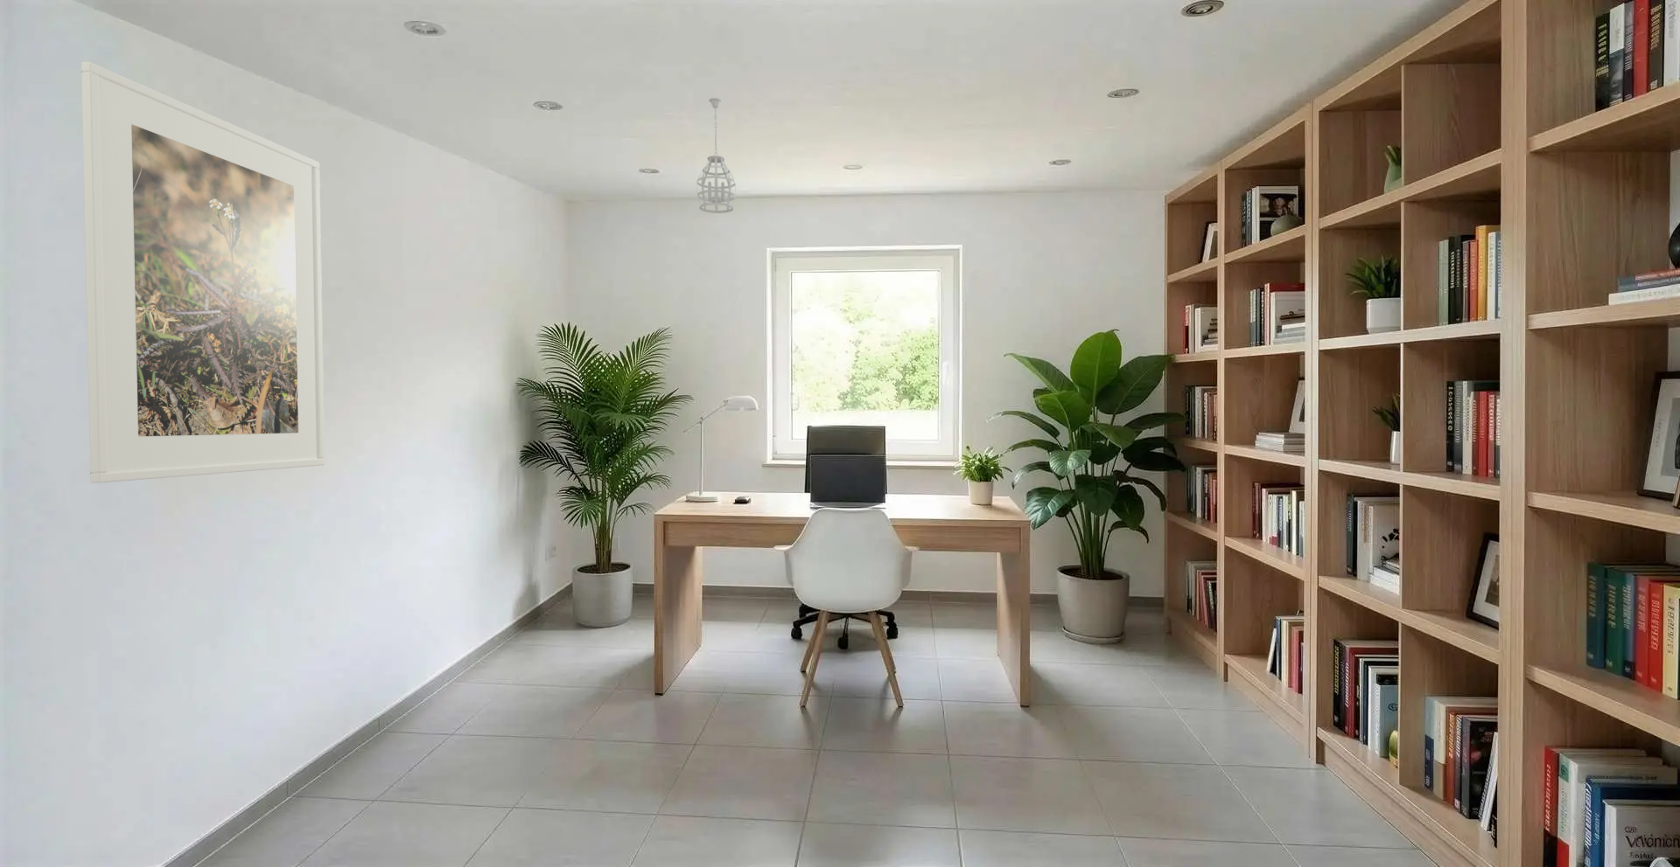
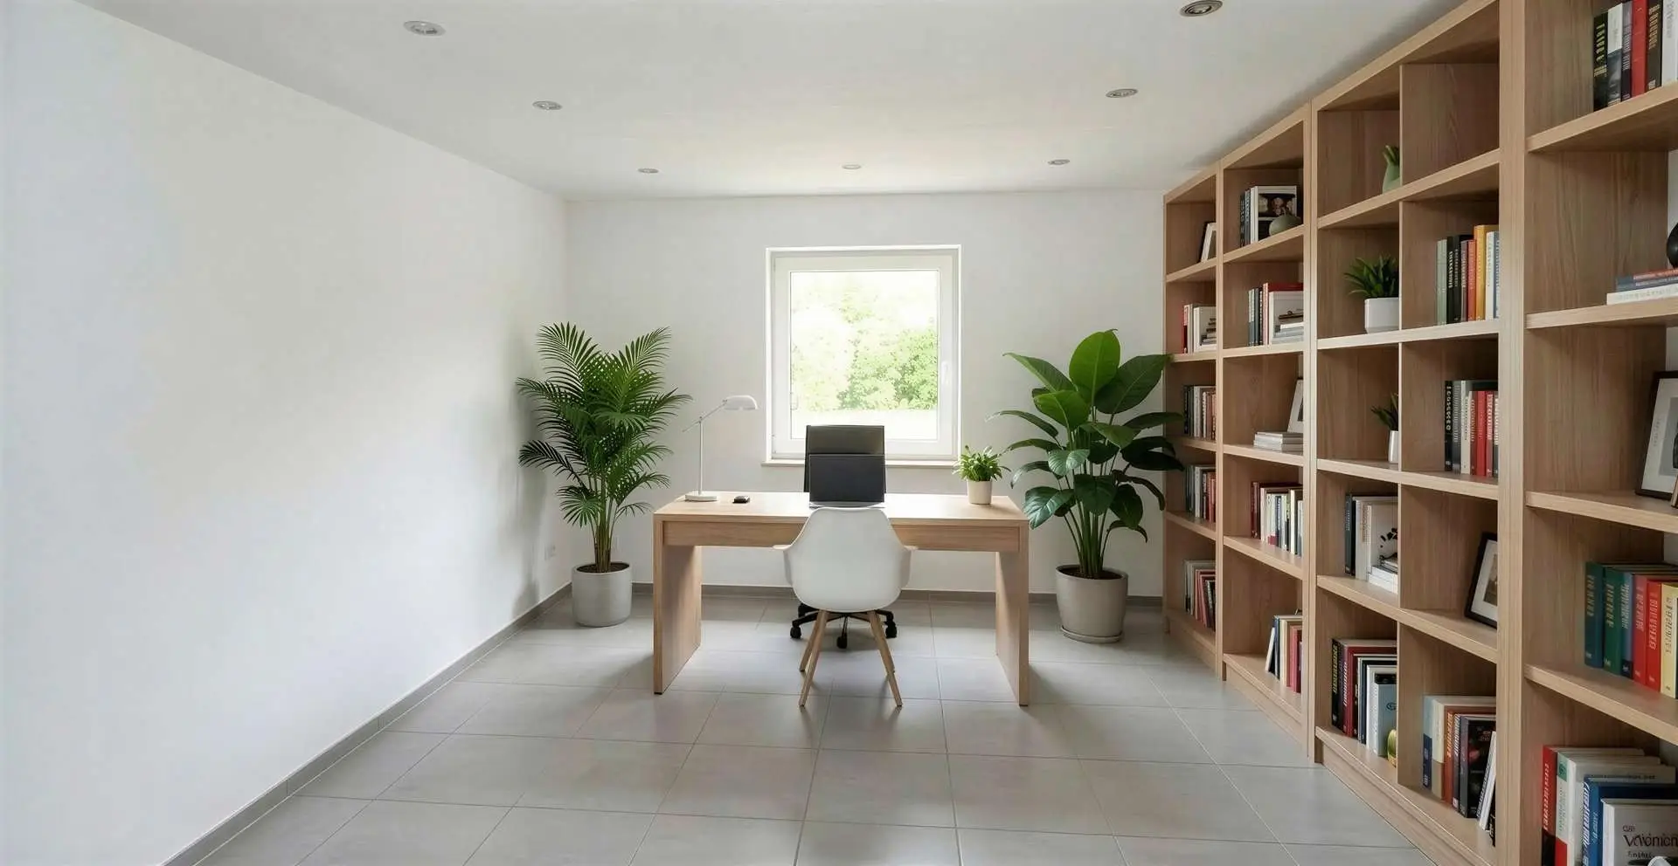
- pendant light [696,97,737,215]
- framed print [81,61,325,483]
